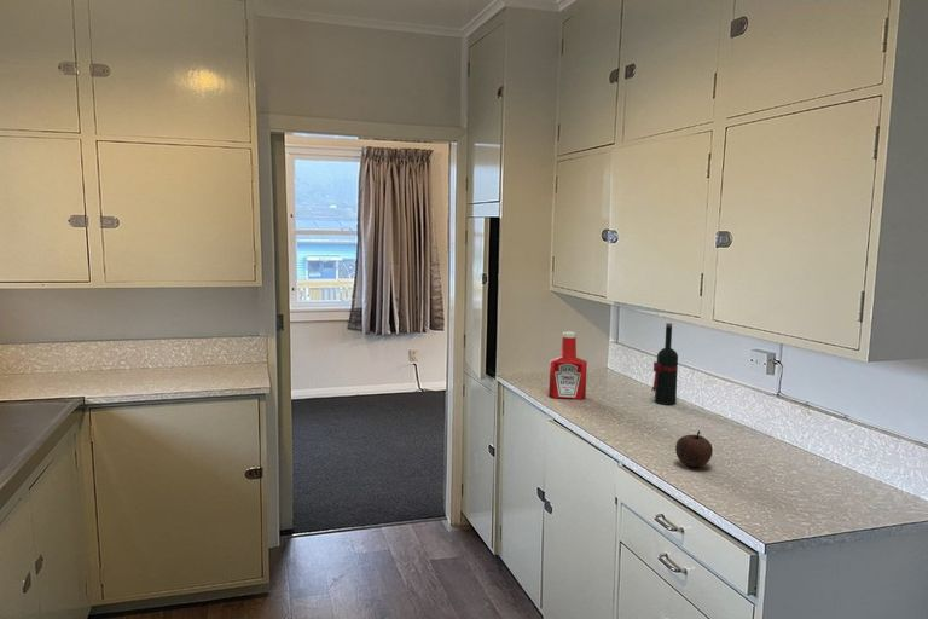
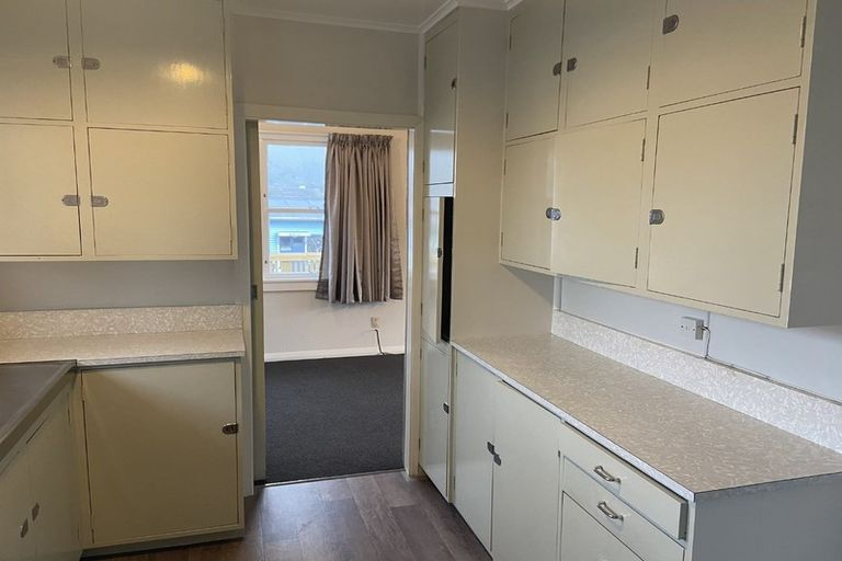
- fruit [674,429,714,468]
- soap bottle [547,330,588,400]
- wine bottle [650,322,679,406]
